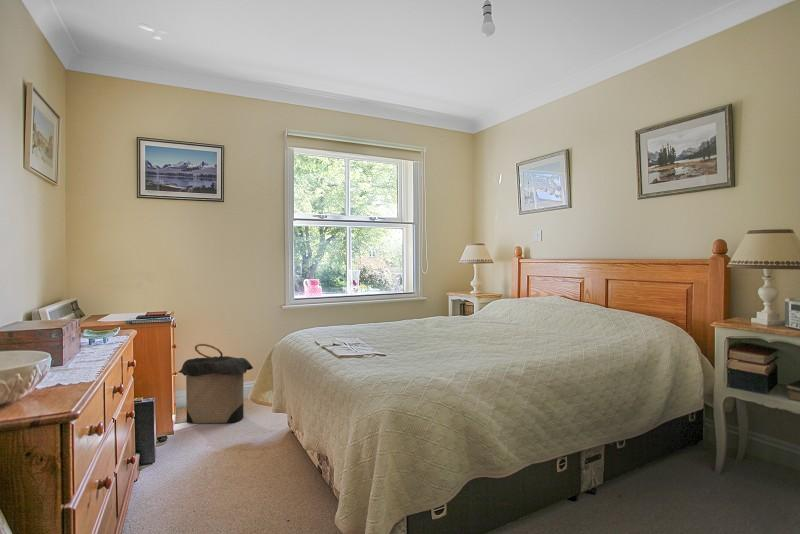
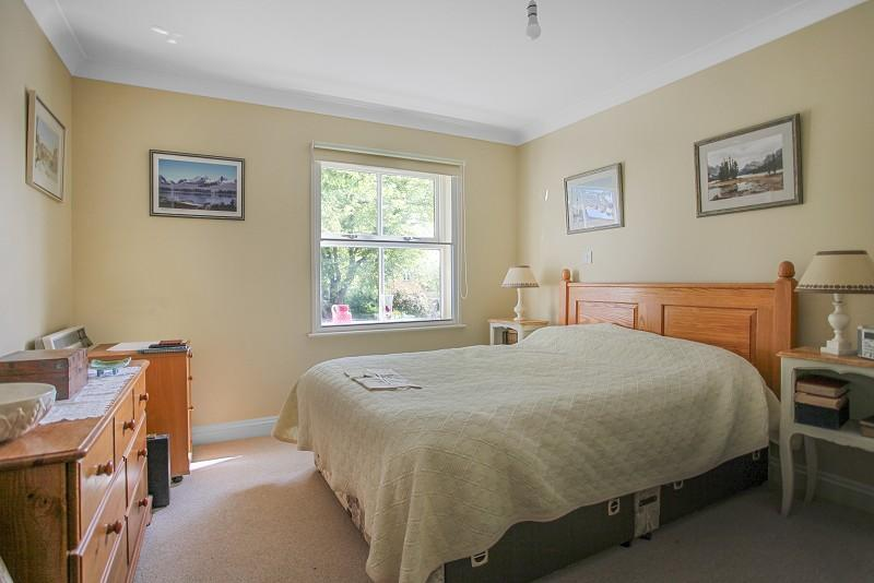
- laundry hamper [177,343,254,424]
